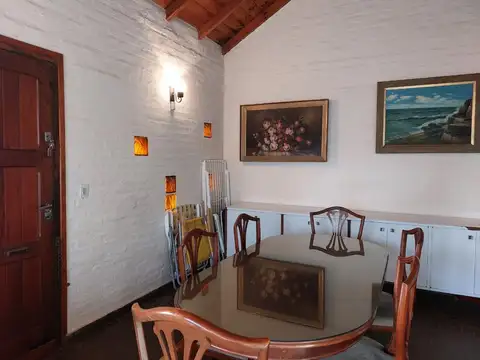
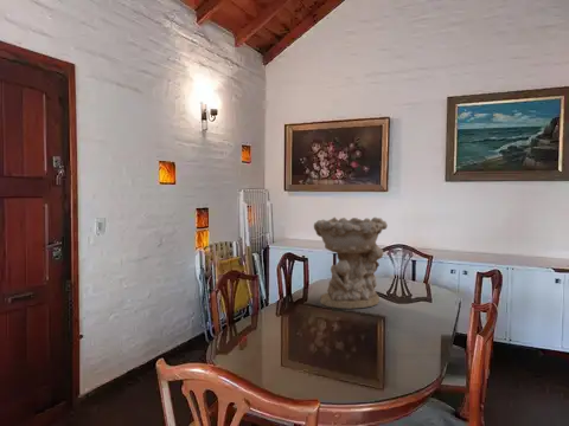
+ decorative bowl [313,217,389,310]
